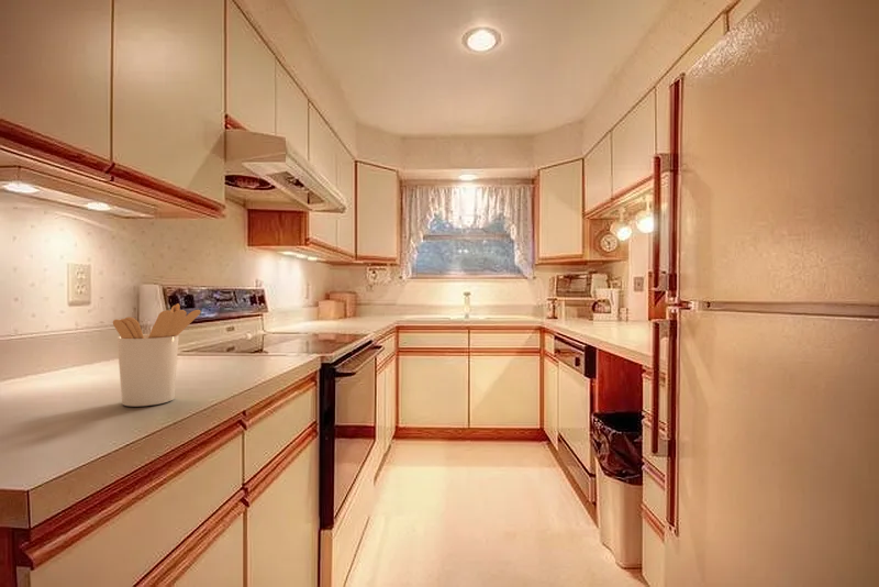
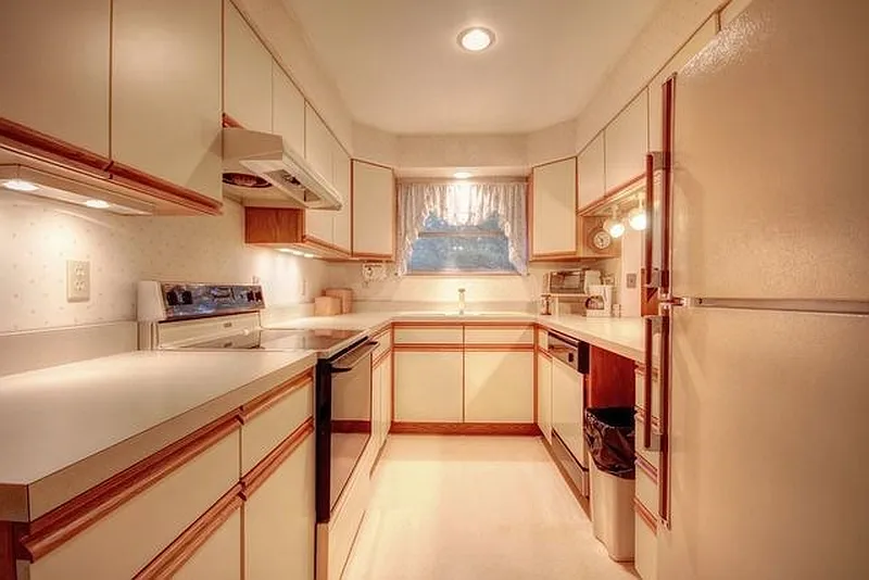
- utensil holder [112,302,202,408]
